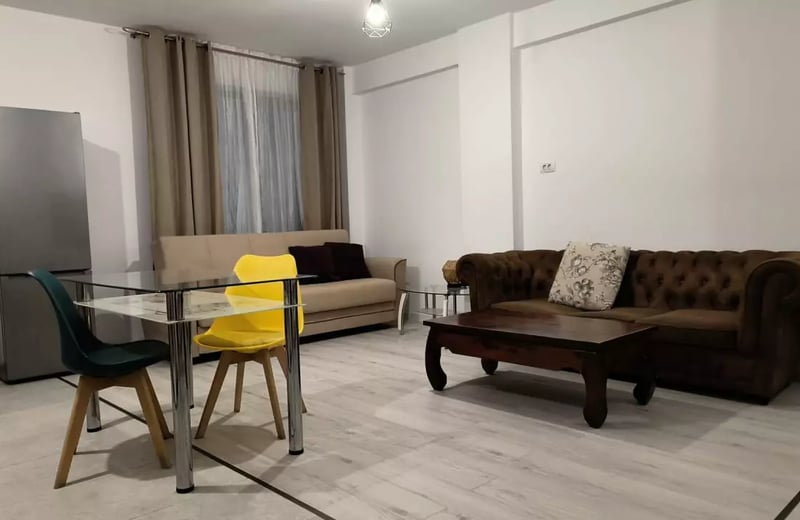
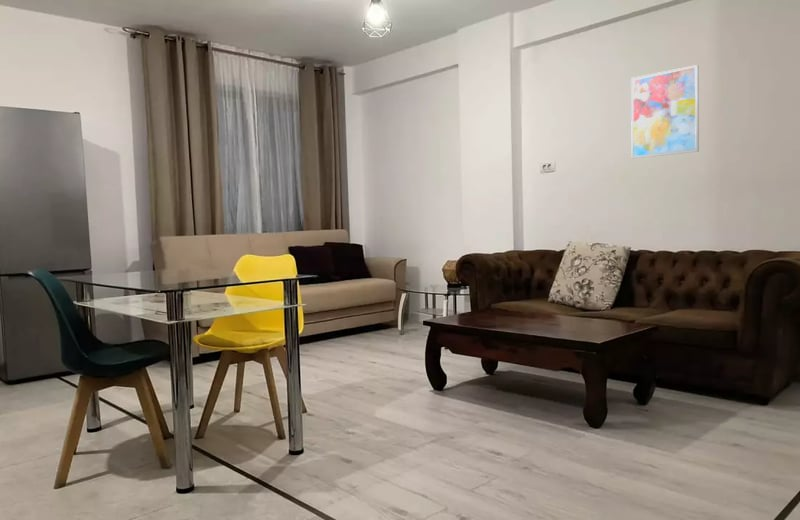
+ wall art [630,64,700,159]
